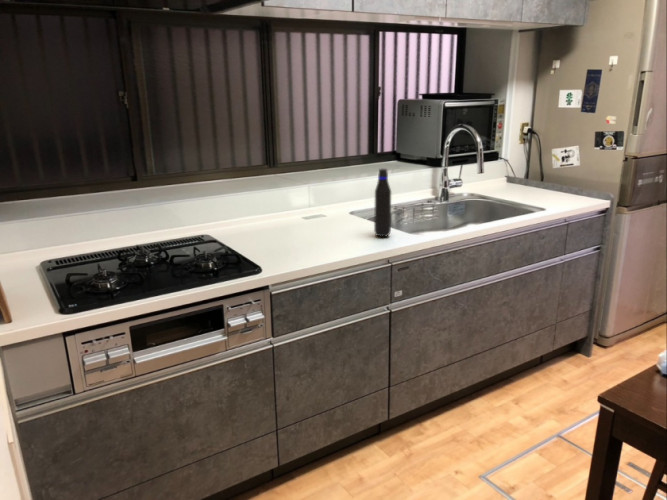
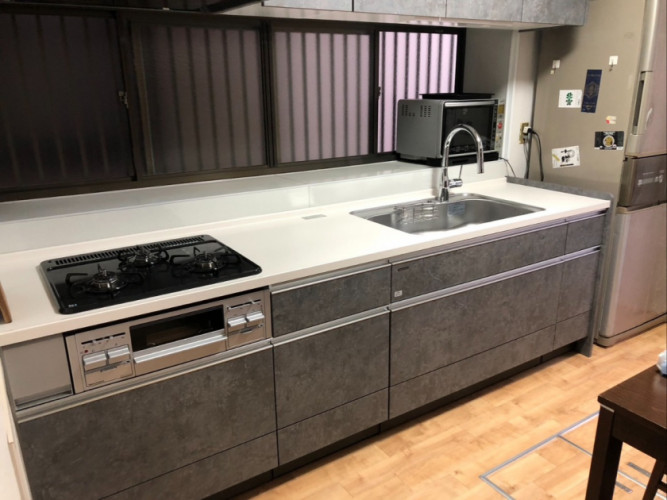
- water bottle [373,167,392,238]
